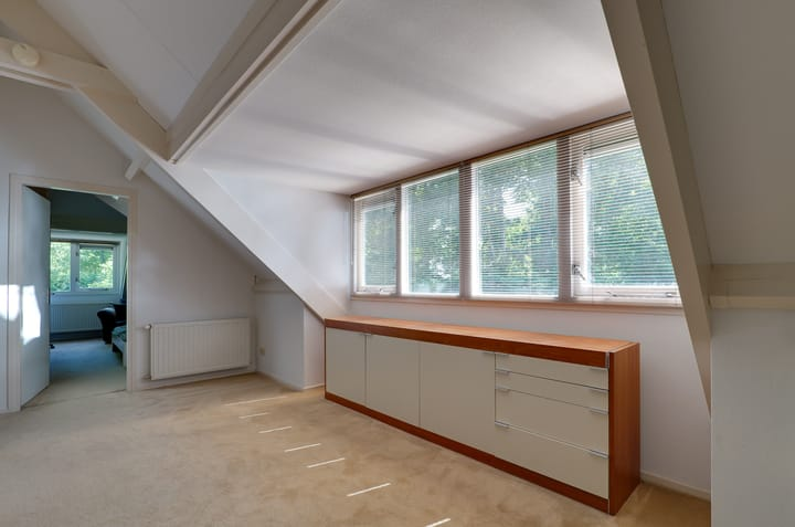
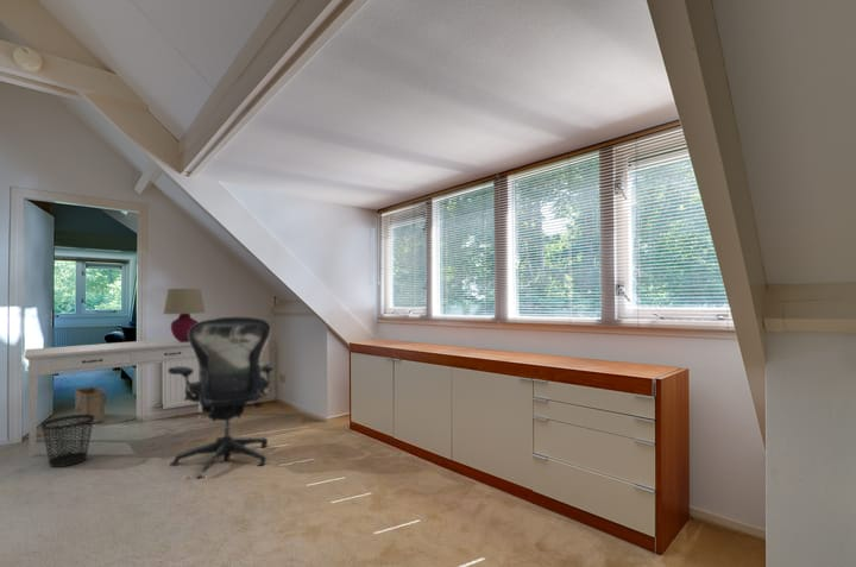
+ desk [24,338,219,458]
+ office chair [166,315,275,480]
+ table lamp [162,288,207,342]
+ wastebasket [40,414,94,468]
+ basket [73,385,107,424]
